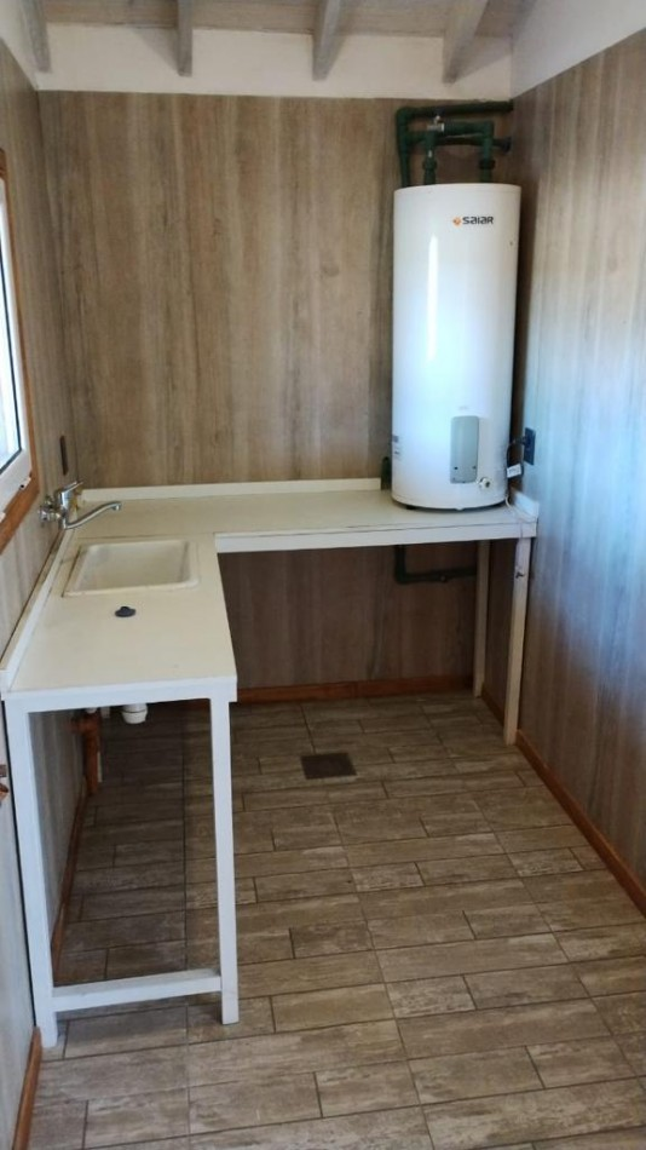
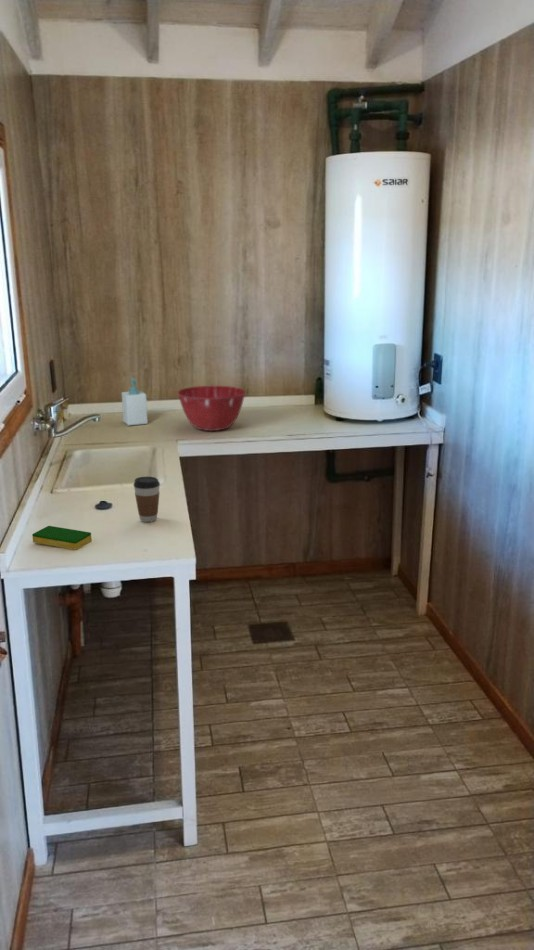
+ soap bottle [121,377,149,426]
+ coffee cup [133,476,161,523]
+ dish sponge [31,525,93,551]
+ mixing bowl [176,385,247,432]
